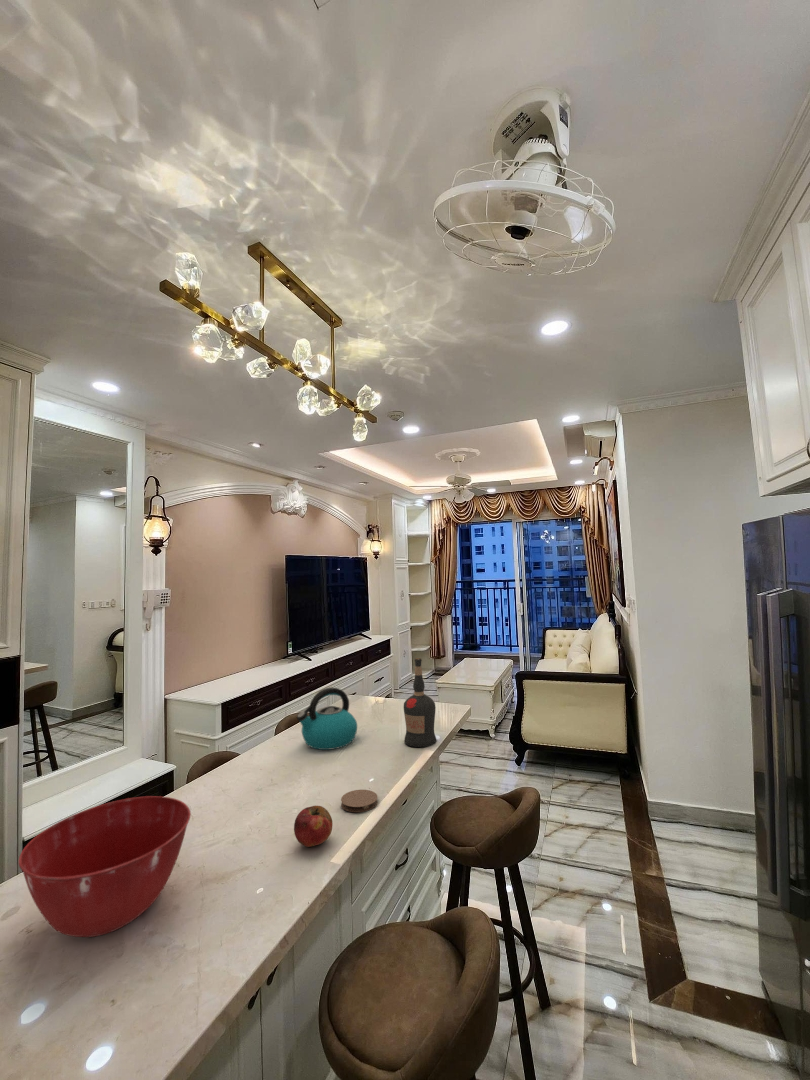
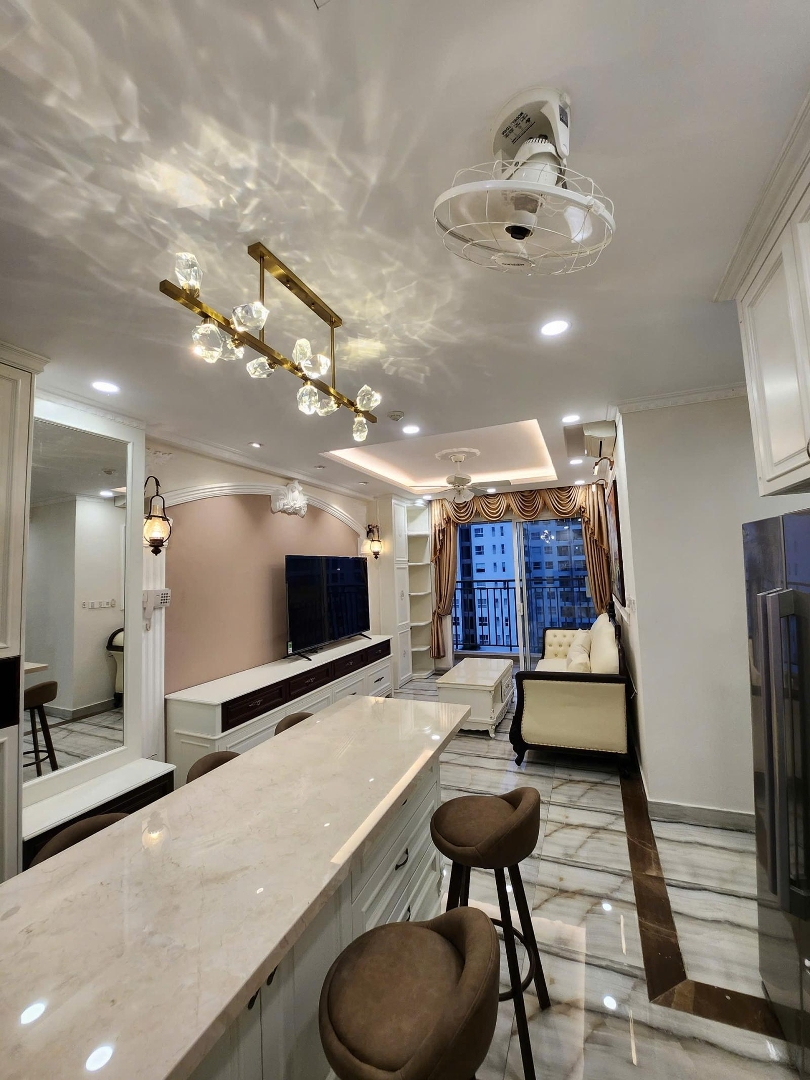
- kettle [296,686,358,751]
- liquor bottle [403,657,438,748]
- mixing bowl [17,795,192,938]
- coaster [340,789,379,813]
- fruit [293,805,334,848]
